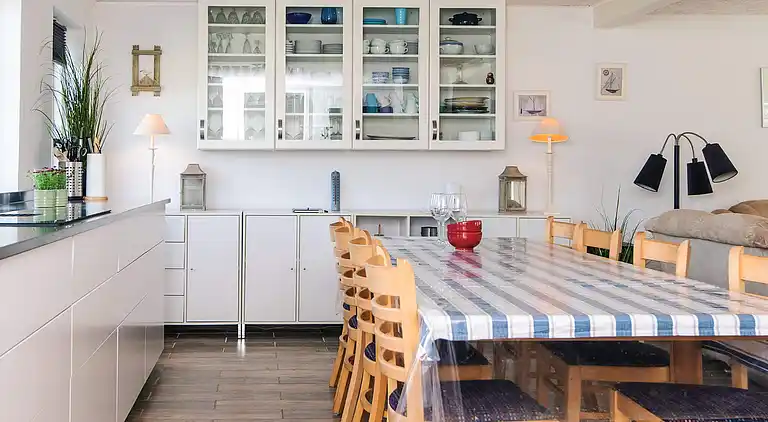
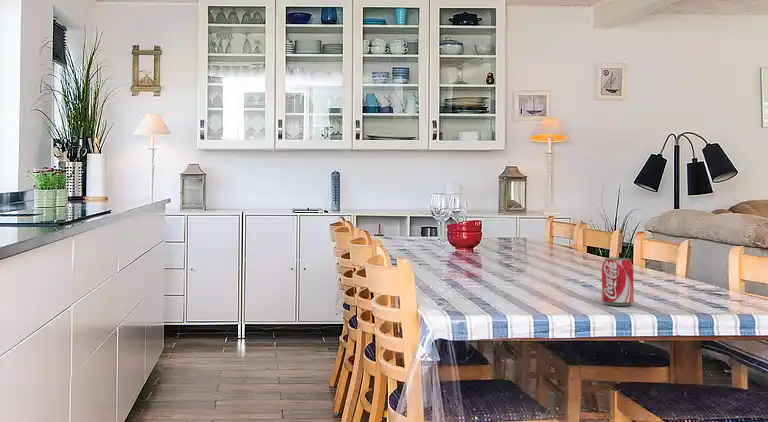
+ beverage can [601,257,634,307]
